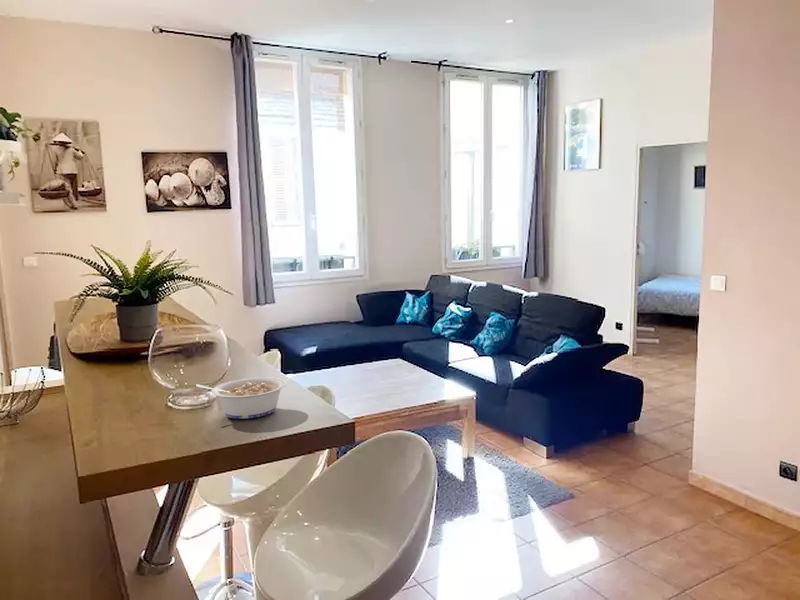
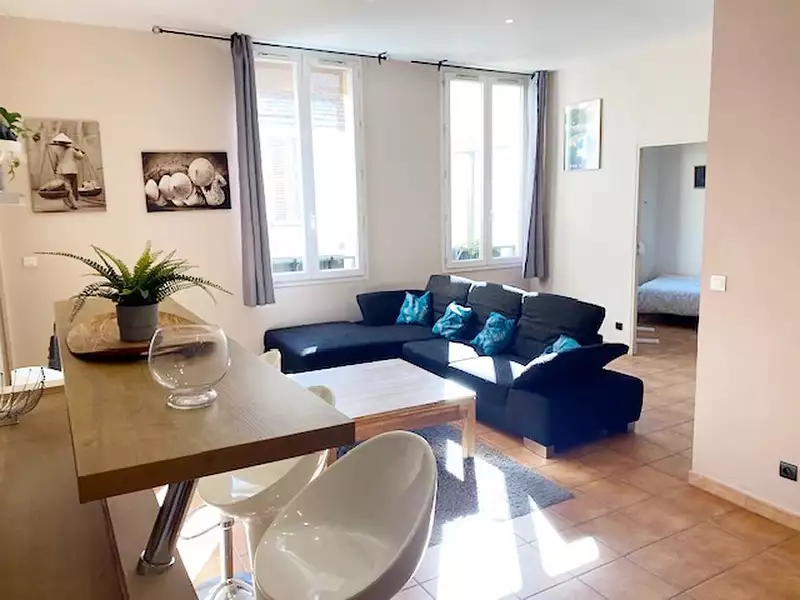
- legume [195,376,287,420]
